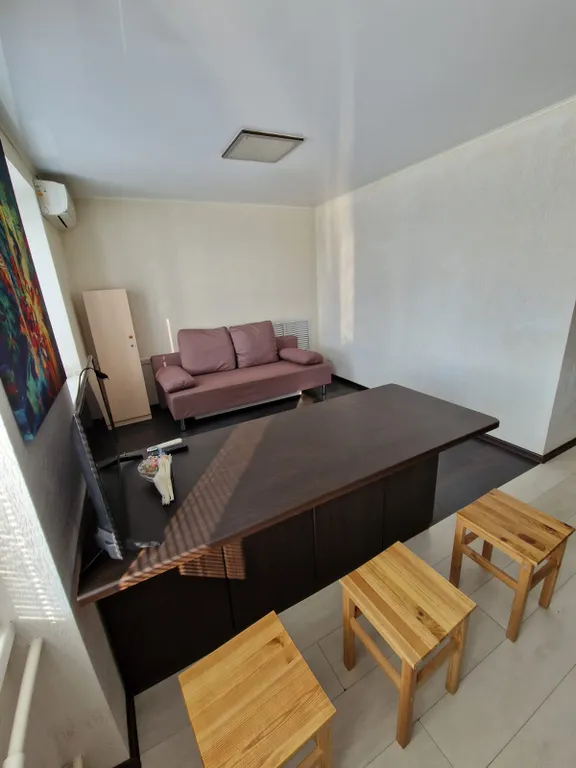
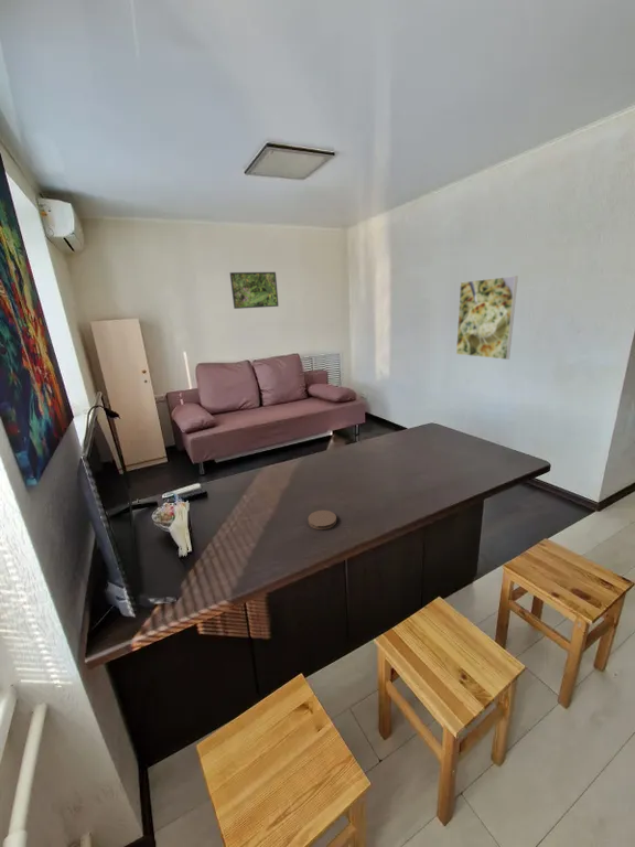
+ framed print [229,271,280,310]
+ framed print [455,275,519,361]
+ coaster [308,510,337,530]
